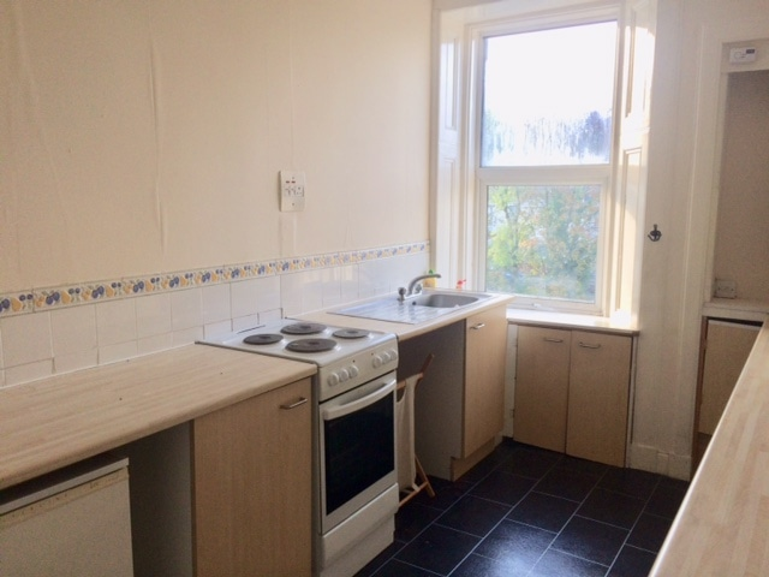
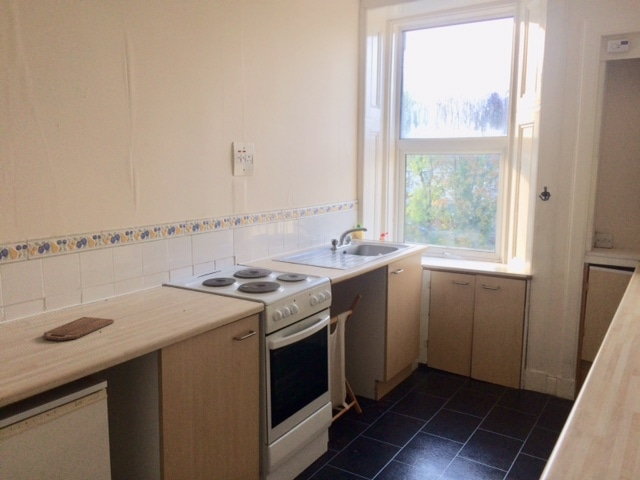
+ cutting board [43,316,115,342]
